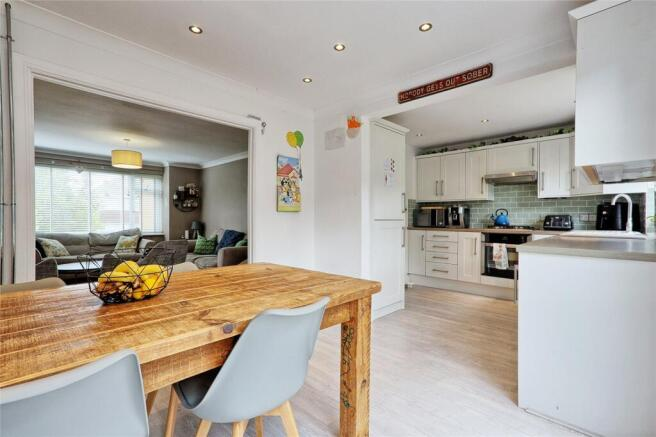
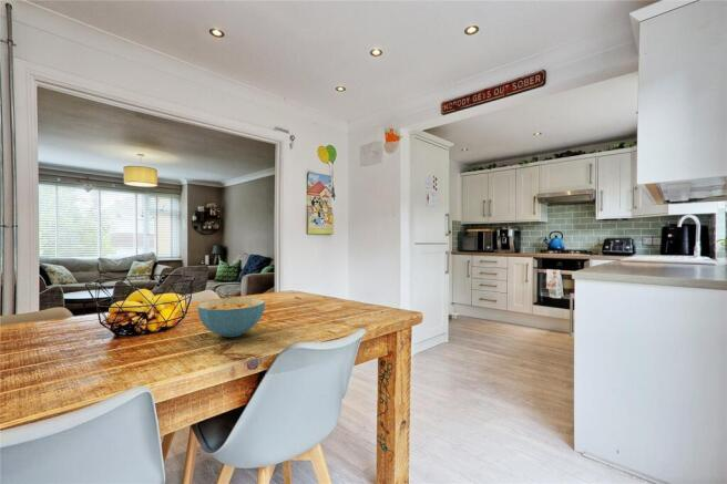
+ cereal bowl [196,297,266,338]
